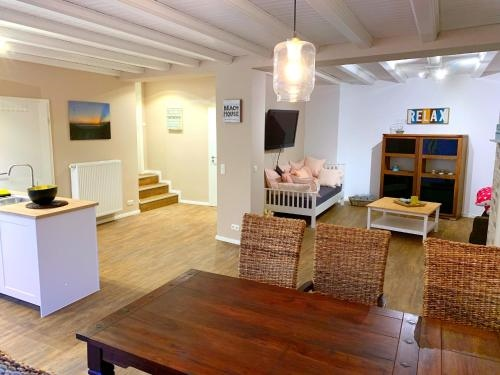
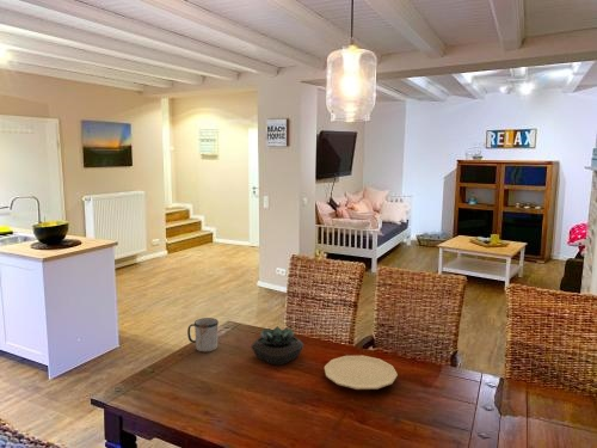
+ succulent plant [250,325,304,367]
+ plate [324,355,399,391]
+ mug [186,317,220,352]
